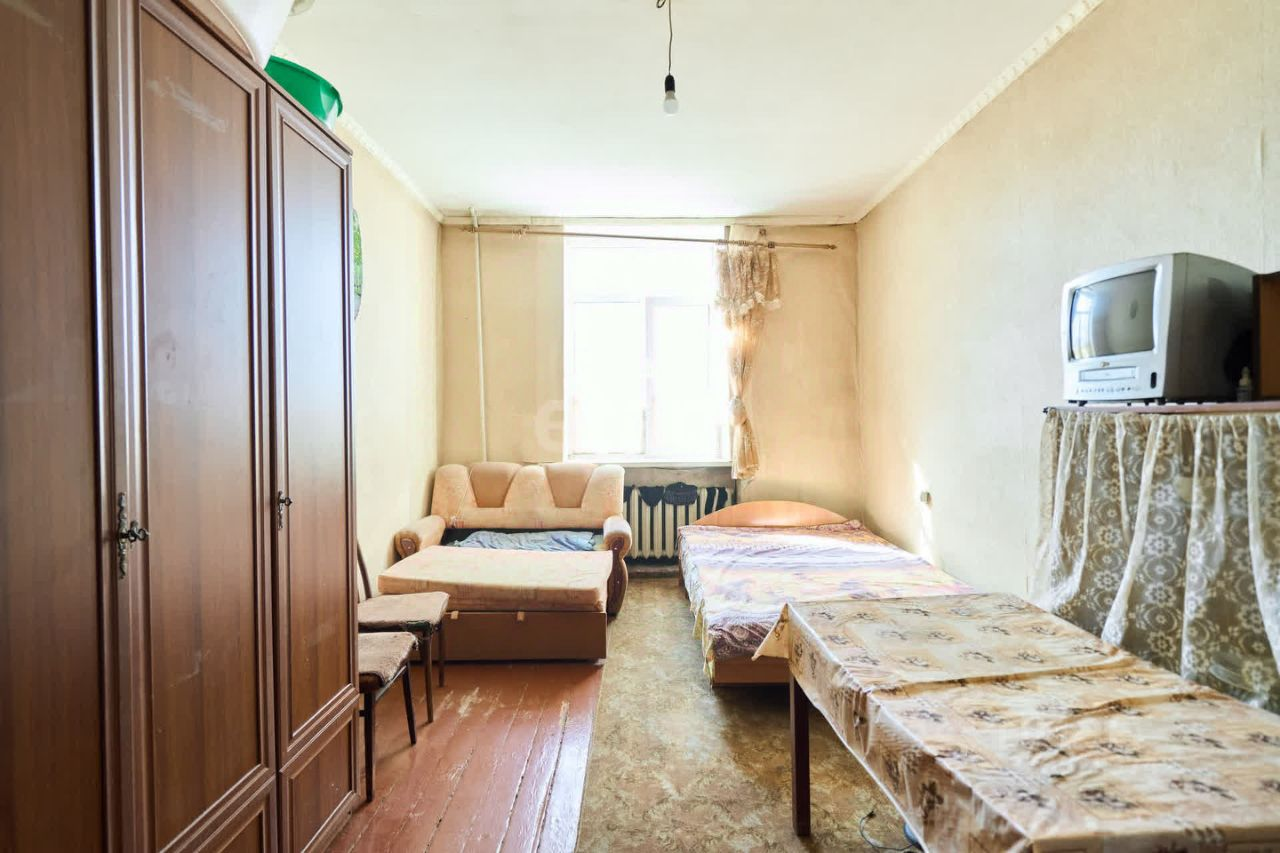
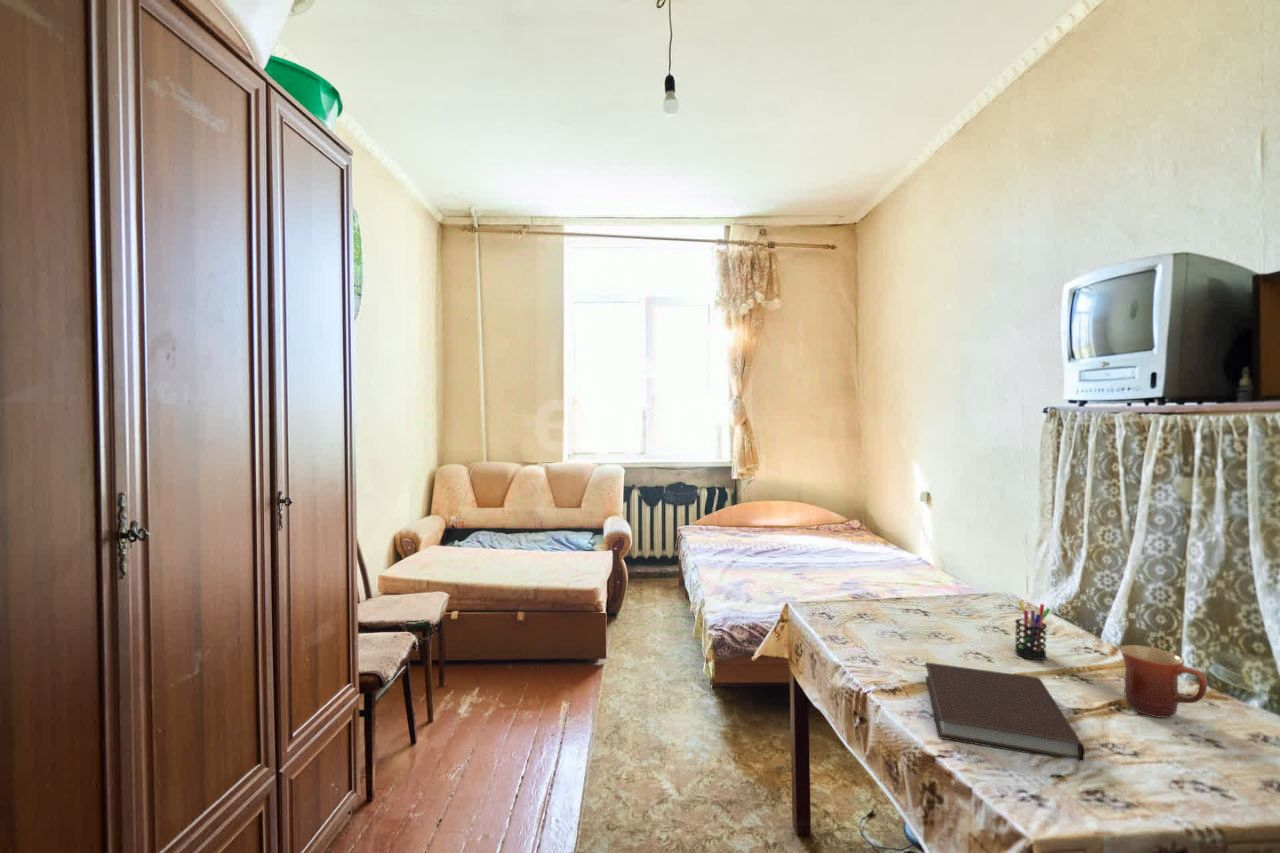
+ mug [1119,644,1208,719]
+ pen holder [1014,599,1052,661]
+ notebook [924,661,1086,762]
